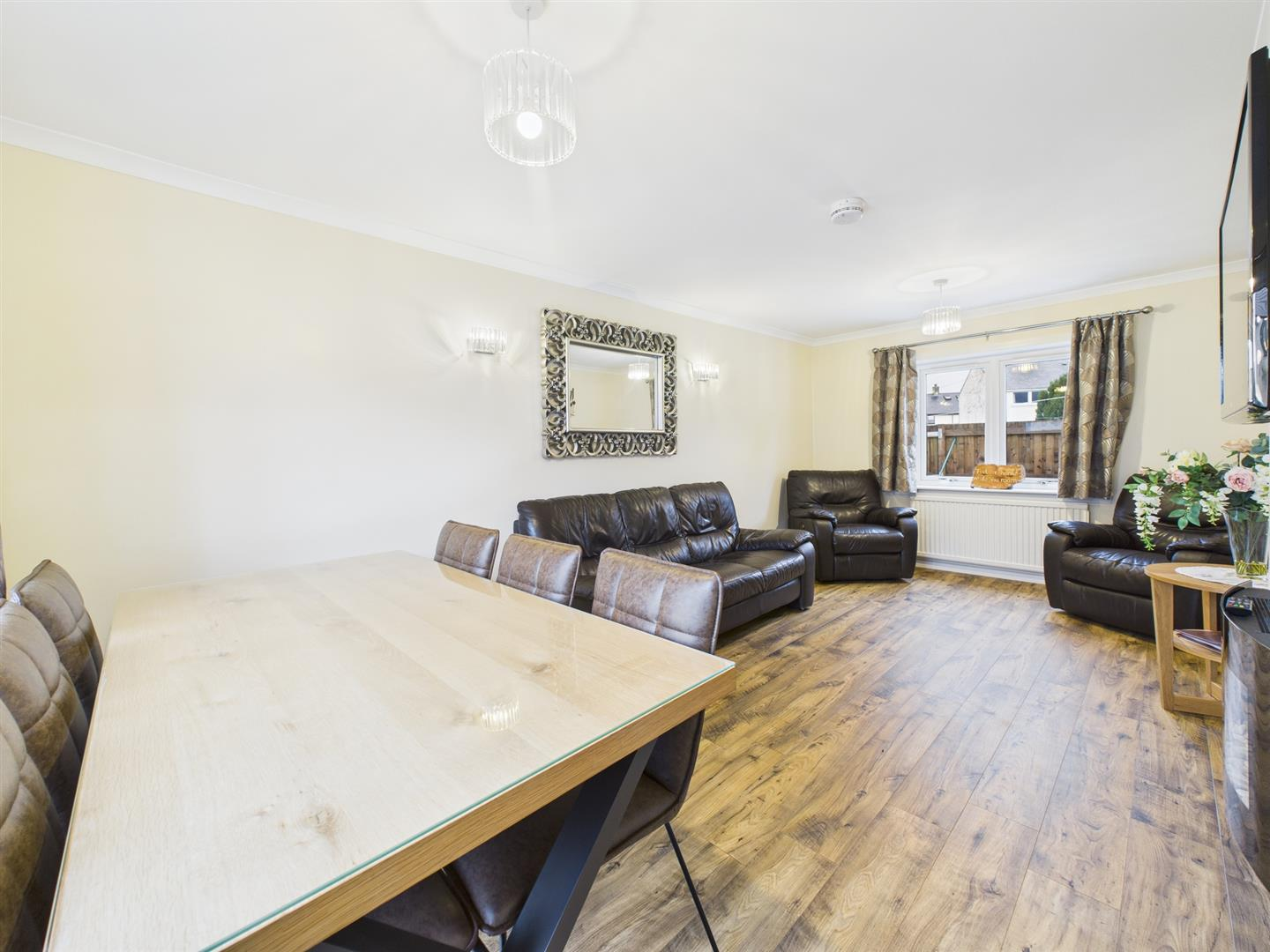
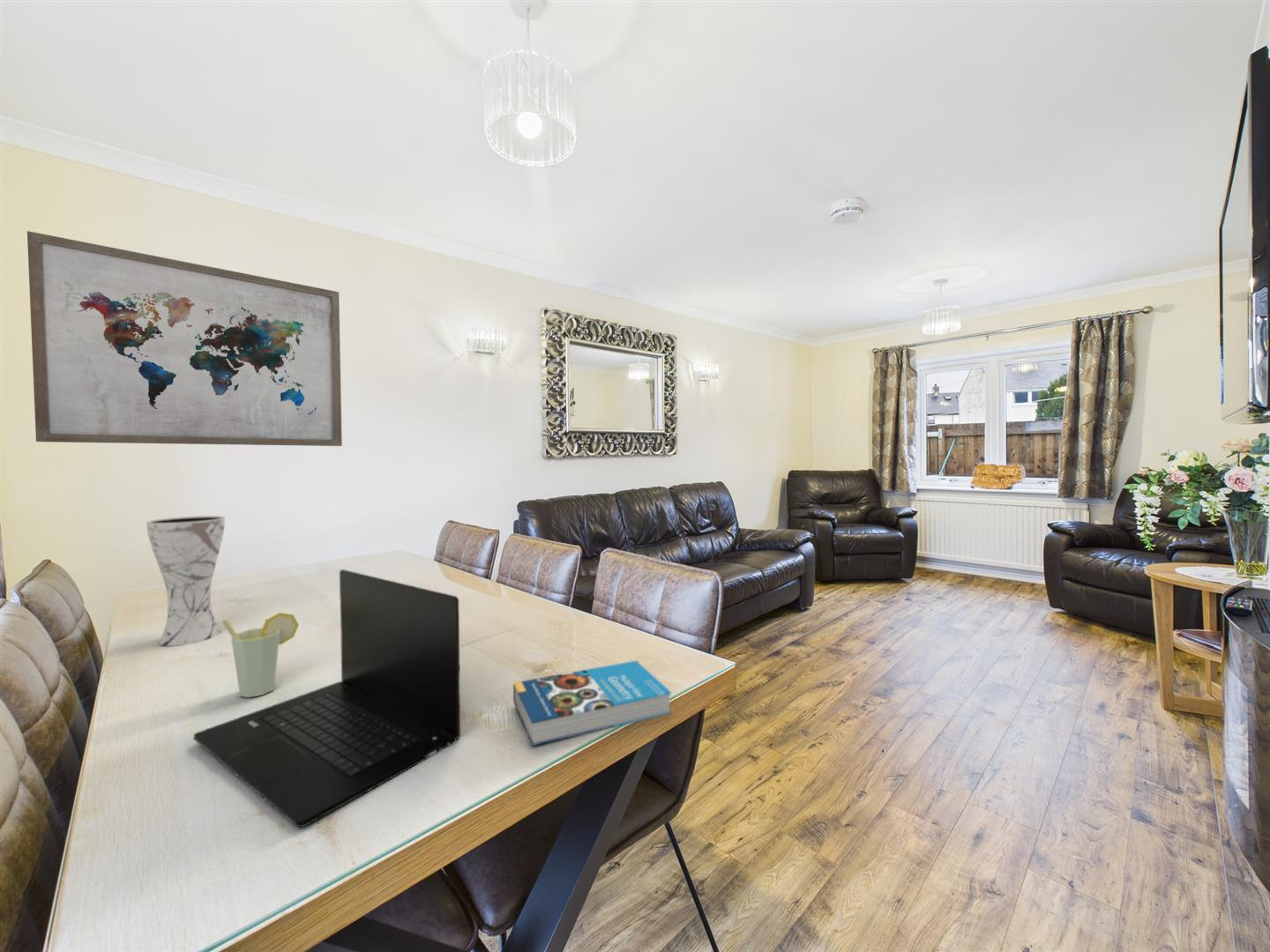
+ book [512,660,672,747]
+ laptop [193,569,461,828]
+ cup [221,612,300,698]
+ wall art [26,230,343,447]
+ vase [146,515,226,647]
